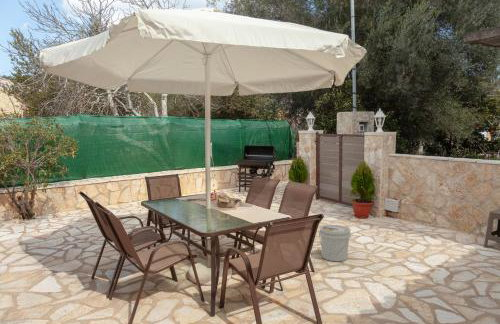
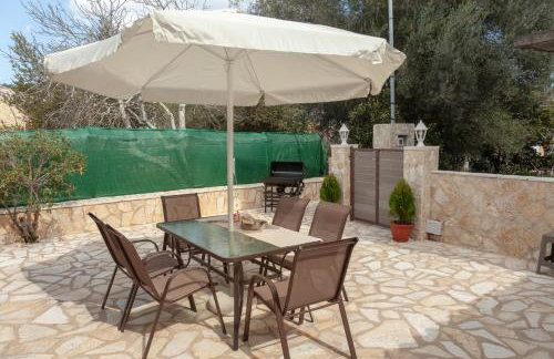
- bucket [318,224,352,262]
